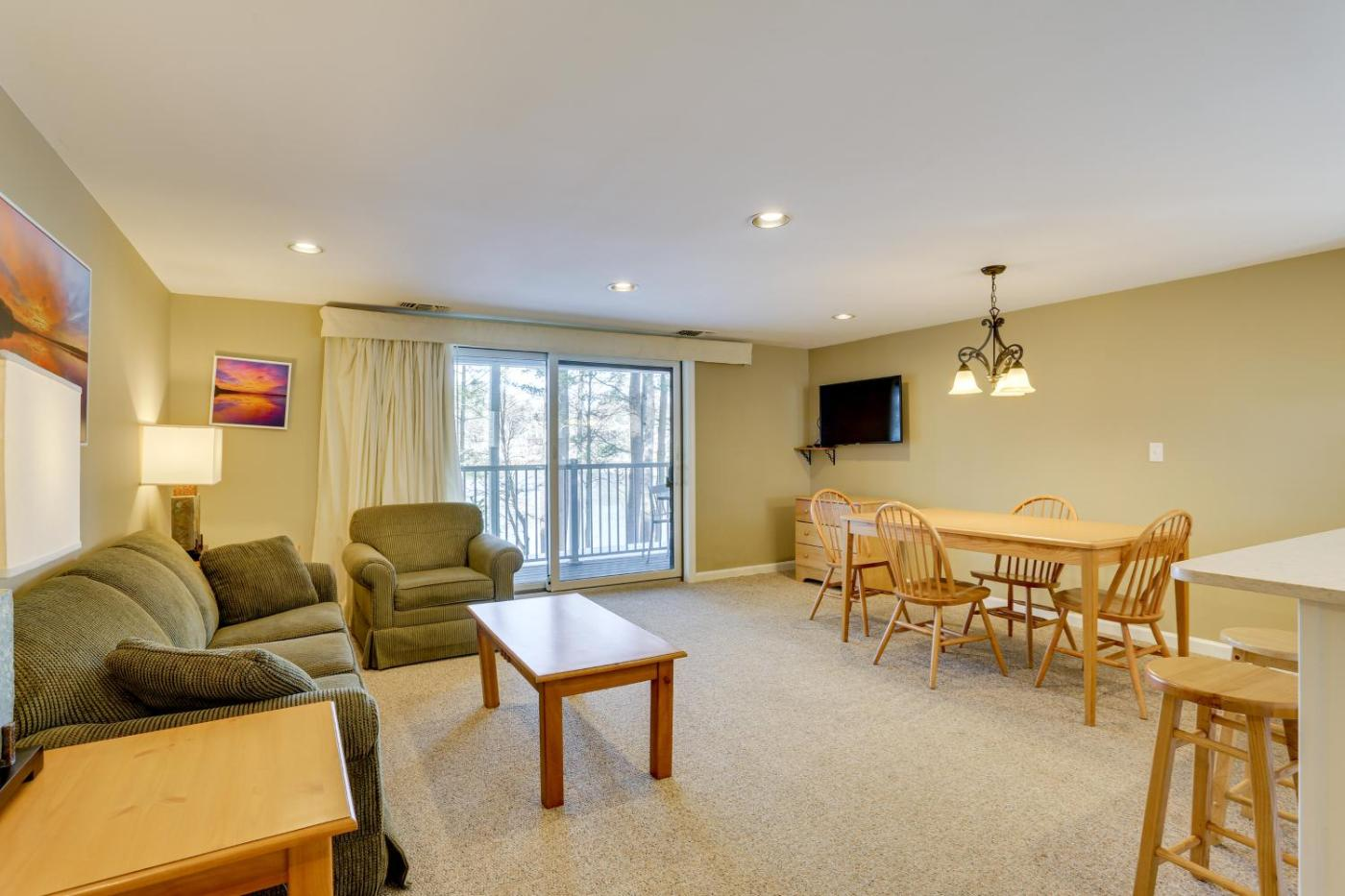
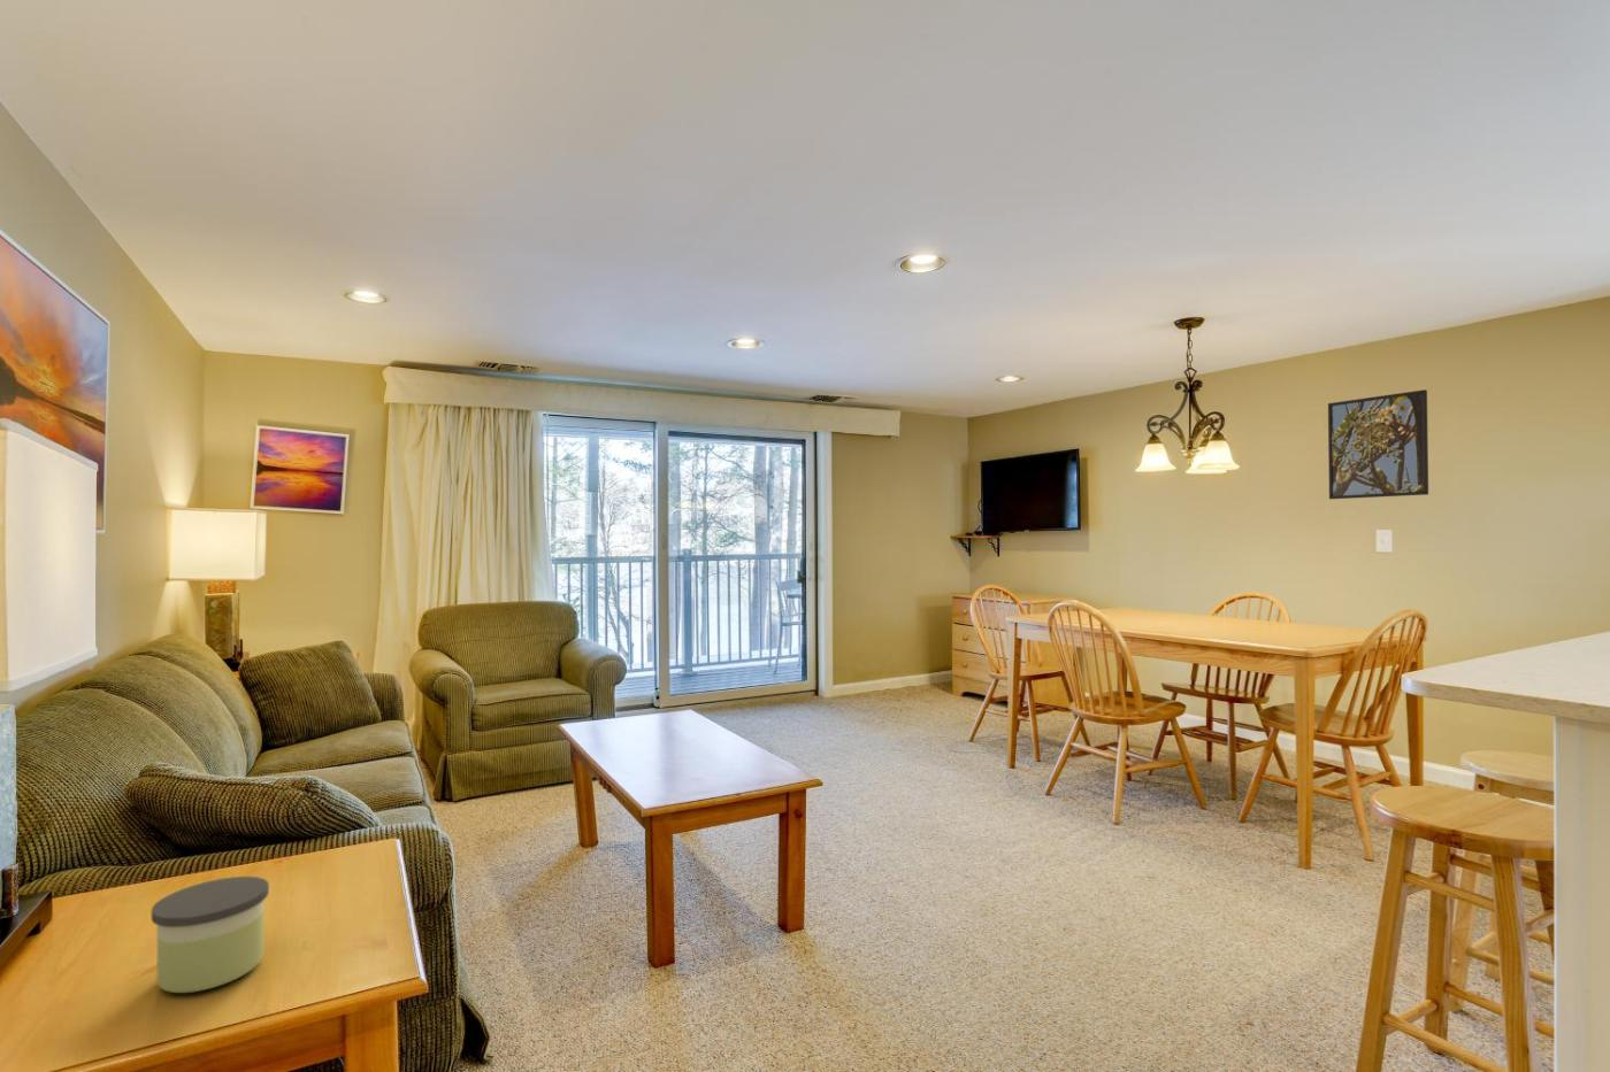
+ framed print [1328,389,1429,500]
+ candle [151,876,271,994]
